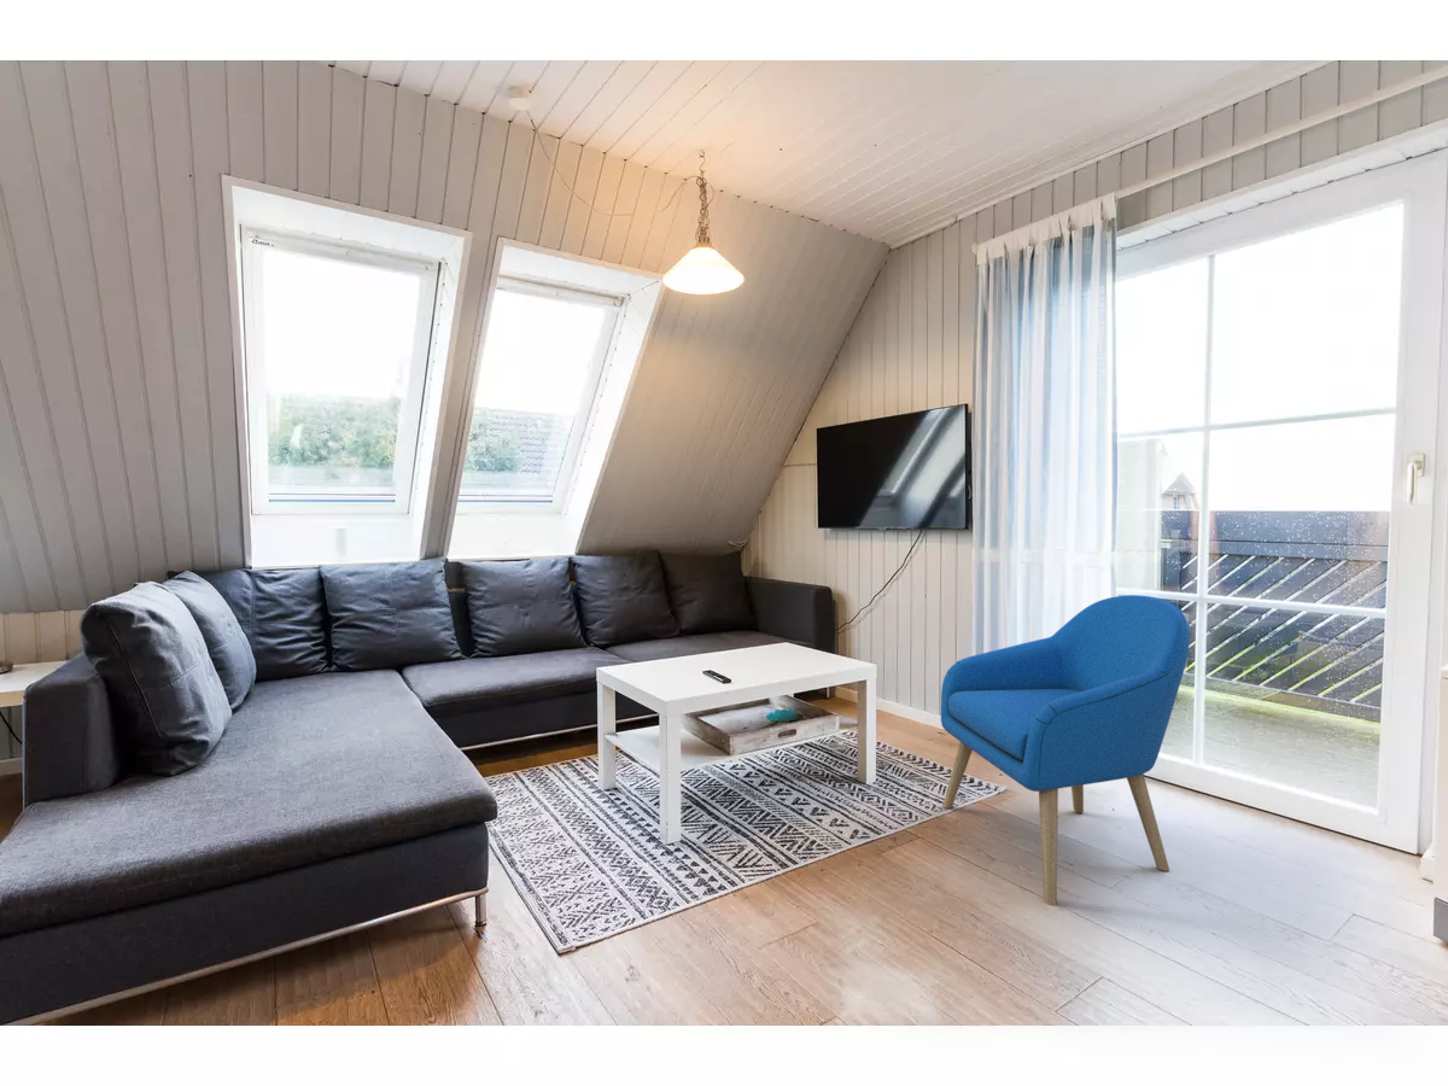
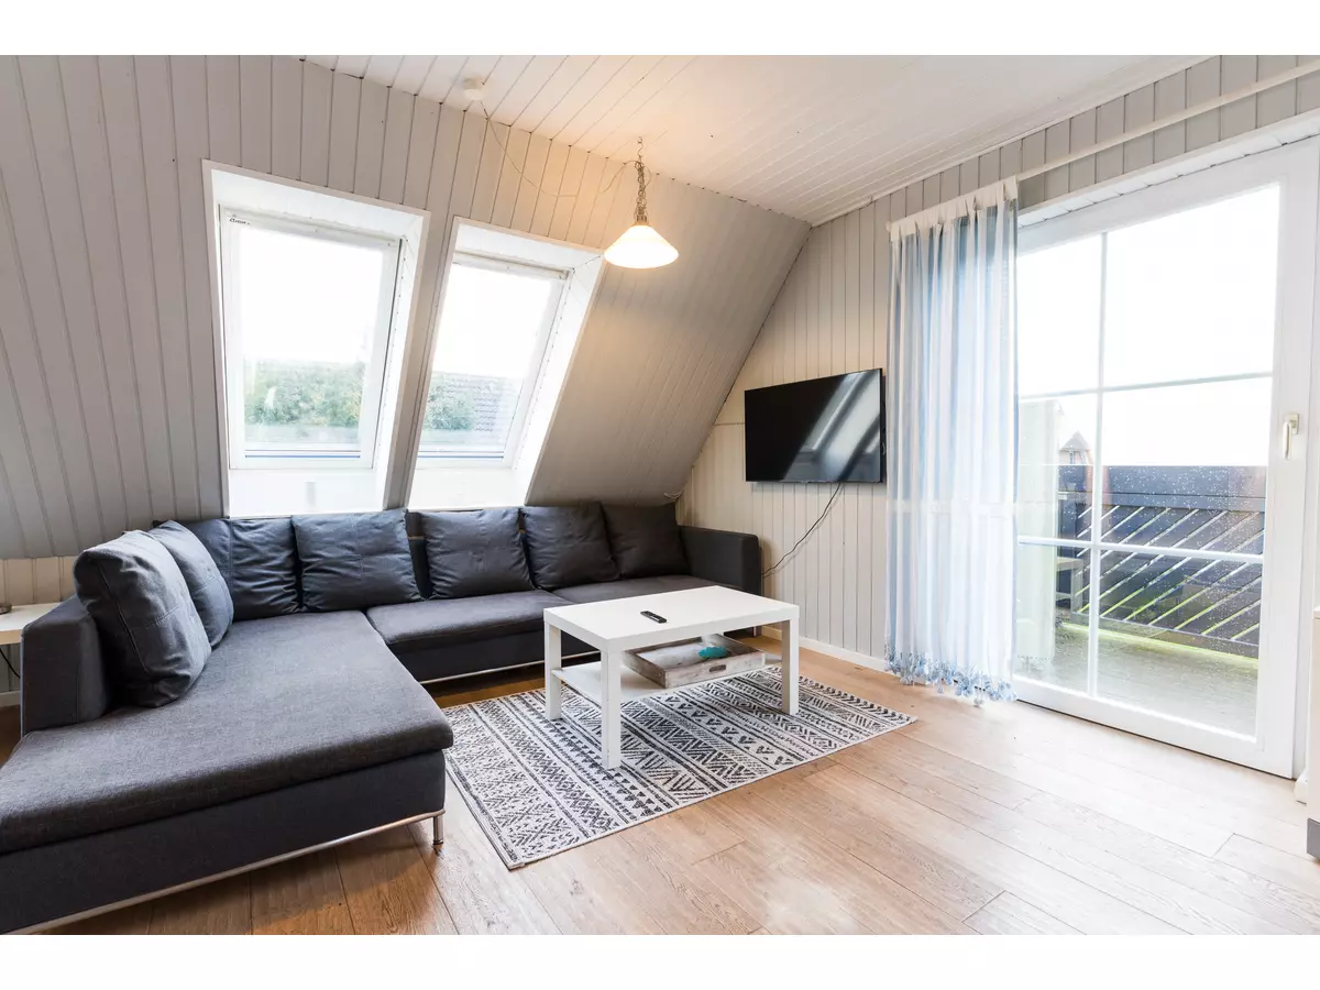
- armchair [940,594,1191,907]
